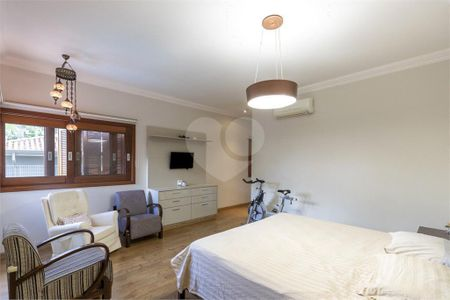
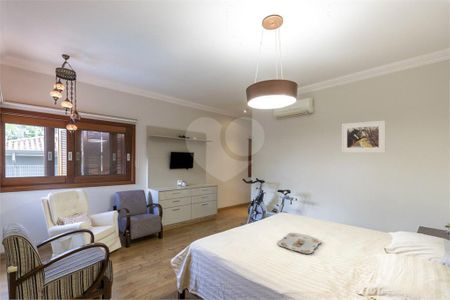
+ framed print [341,120,386,154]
+ serving tray [276,232,322,254]
